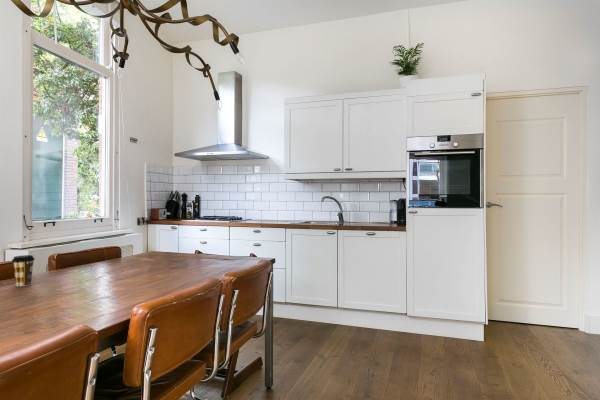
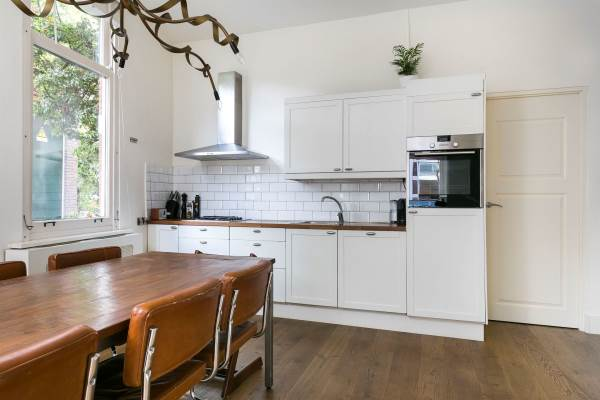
- coffee cup [11,254,36,287]
